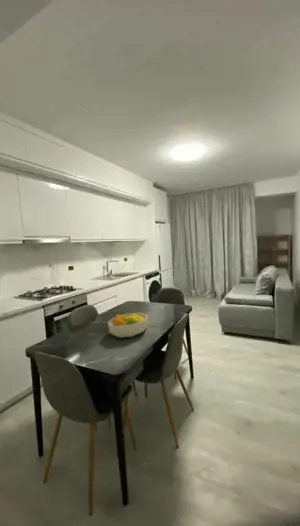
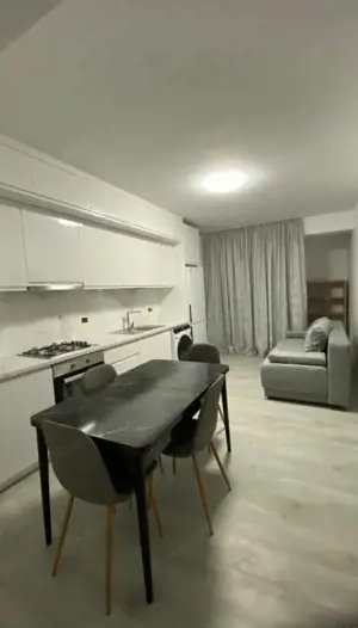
- fruit bowl [107,312,149,339]
